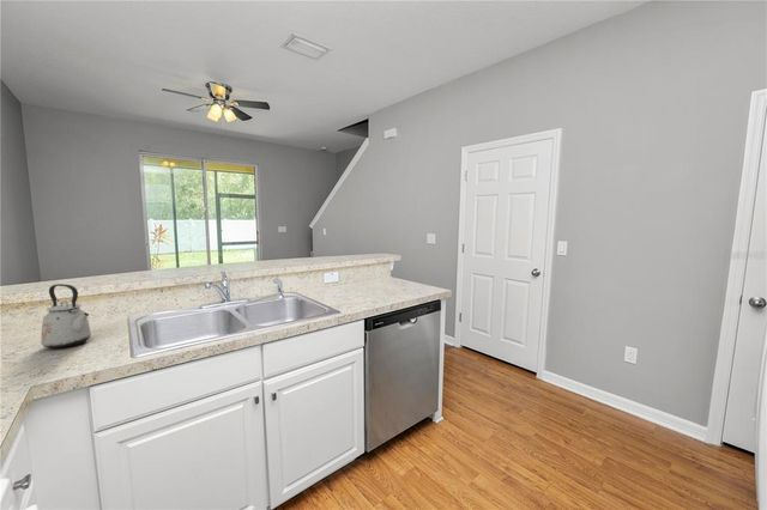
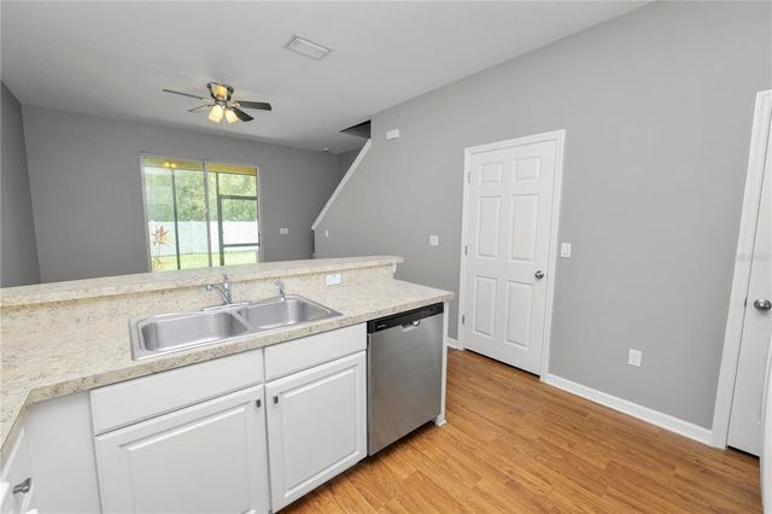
- kettle [40,283,92,350]
